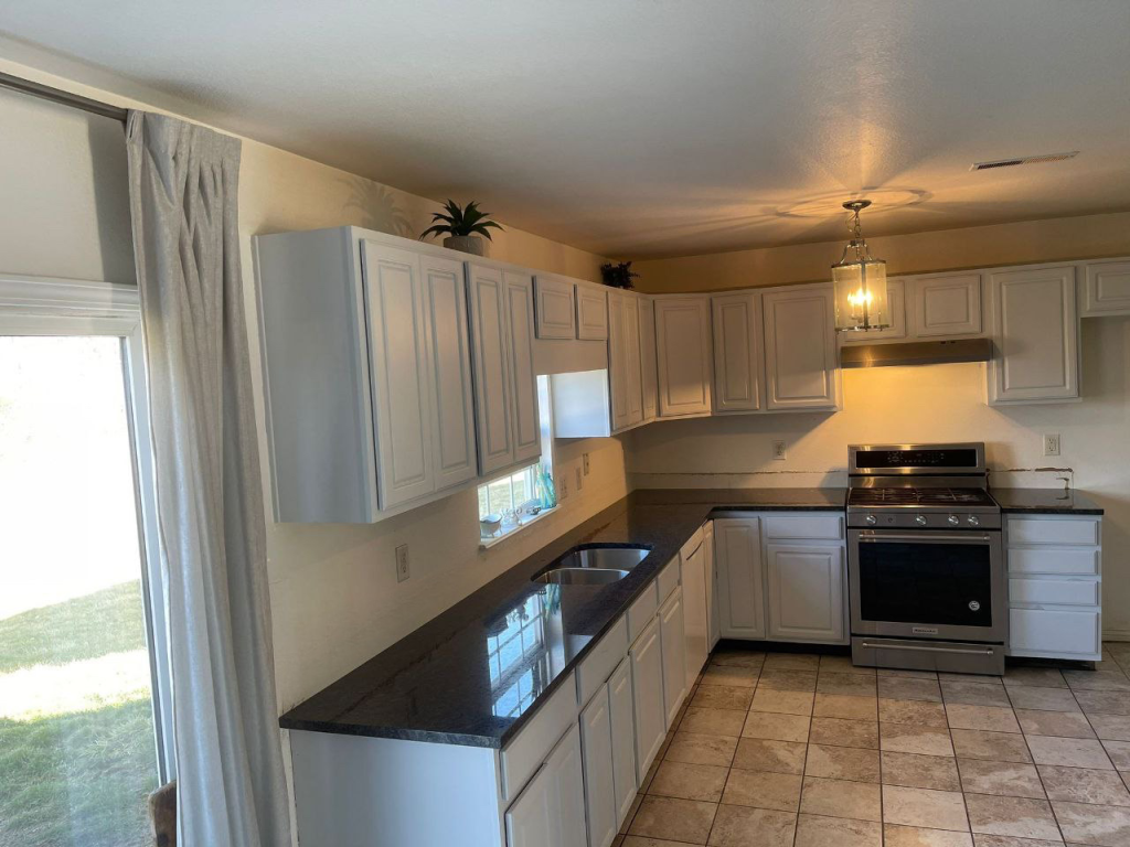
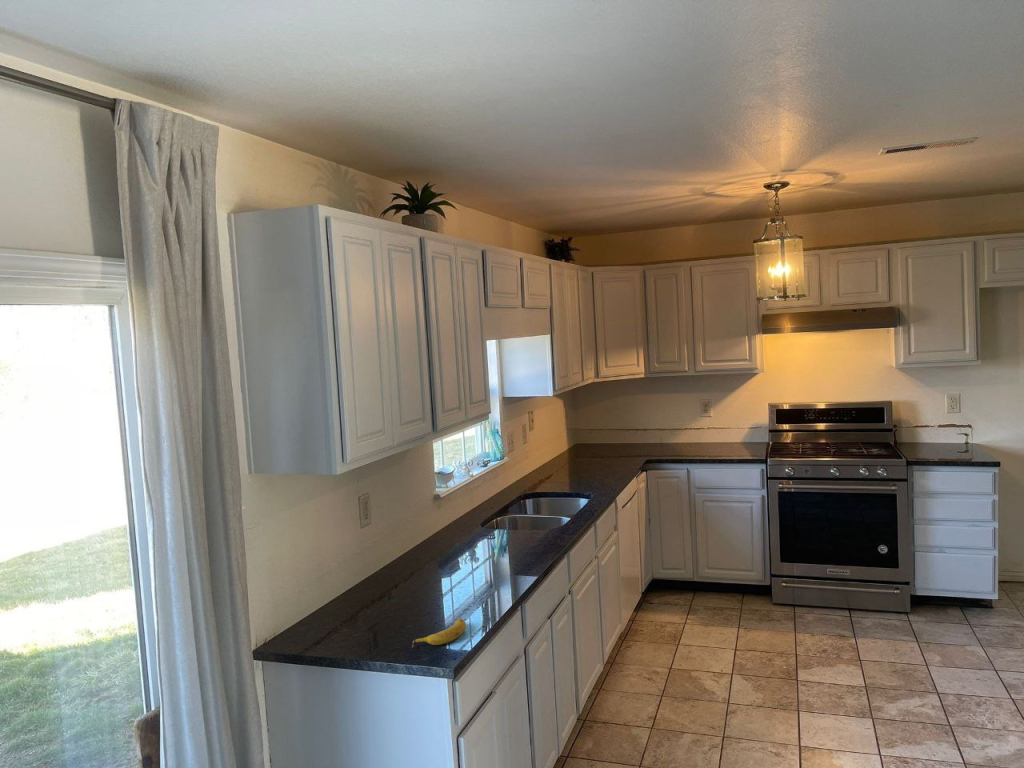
+ fruit [411,618,467,648]
